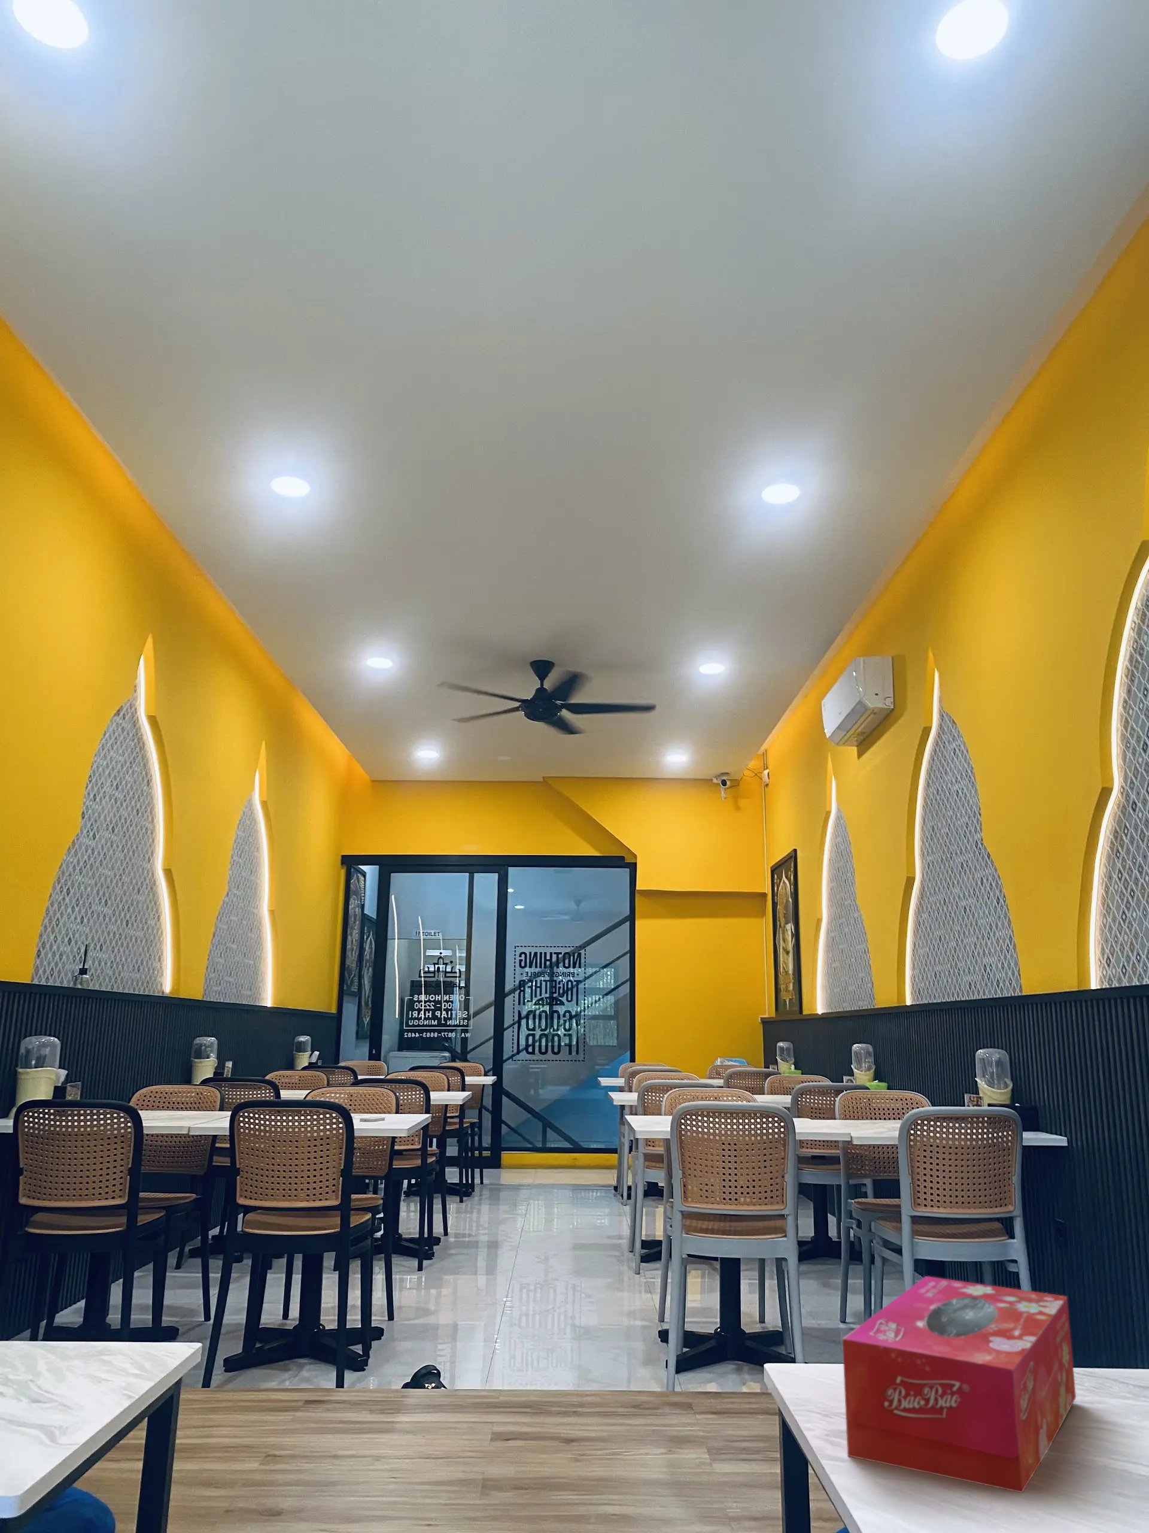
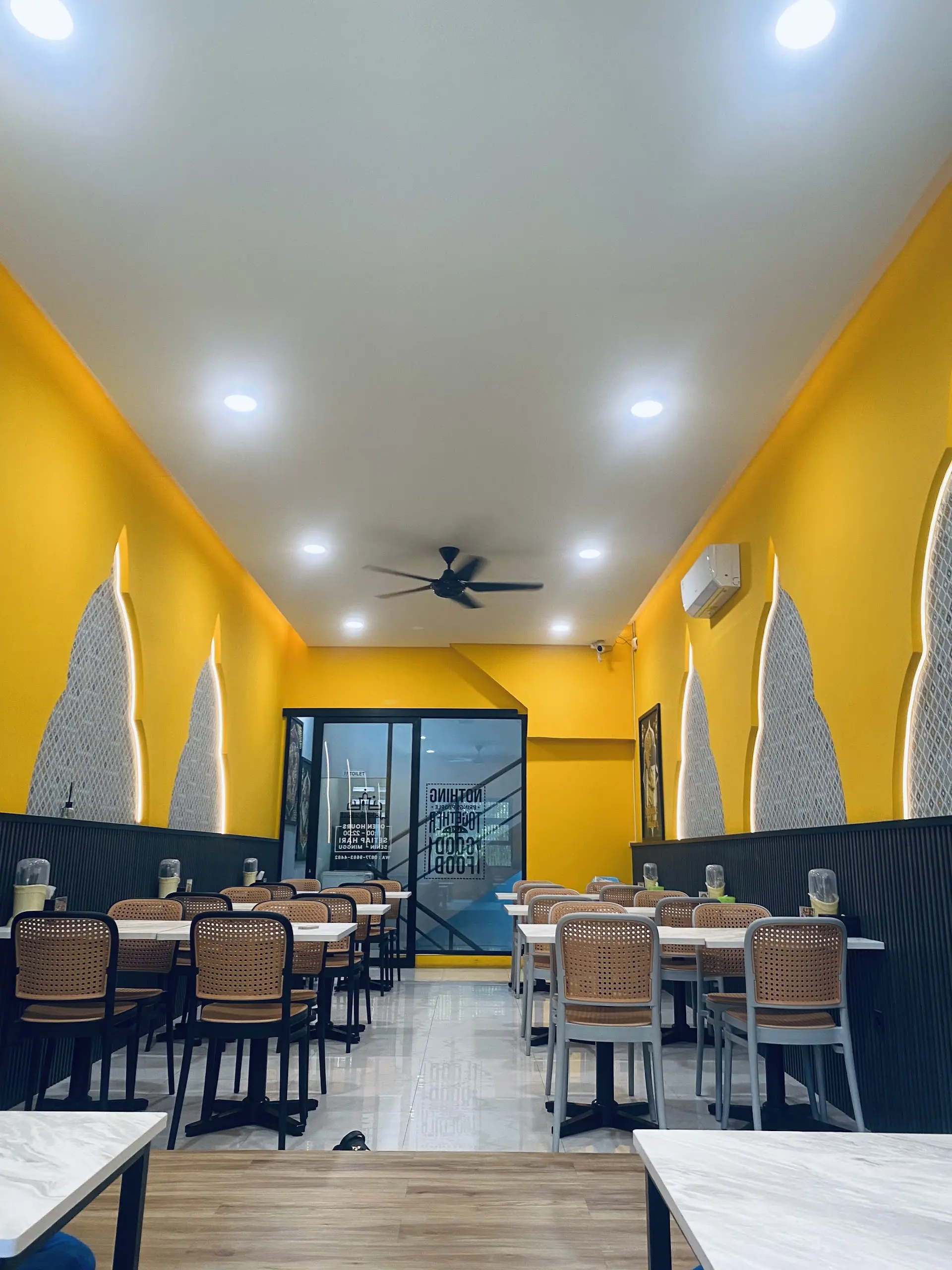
- tissue box [842,1276,1077,1493]
